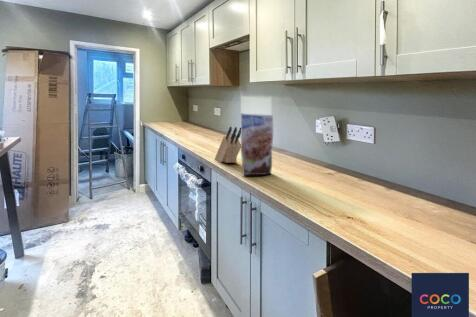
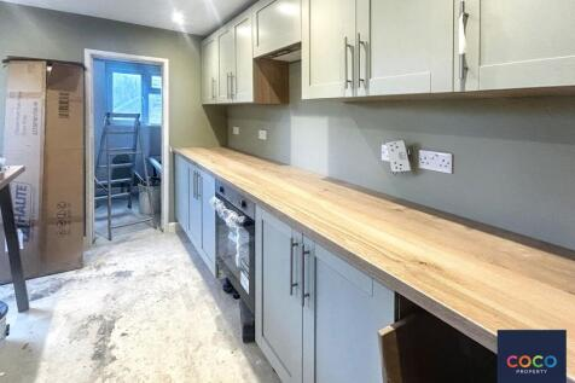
- knife block [214,126,241,164]
- granola pouch [240,113,274,176]
